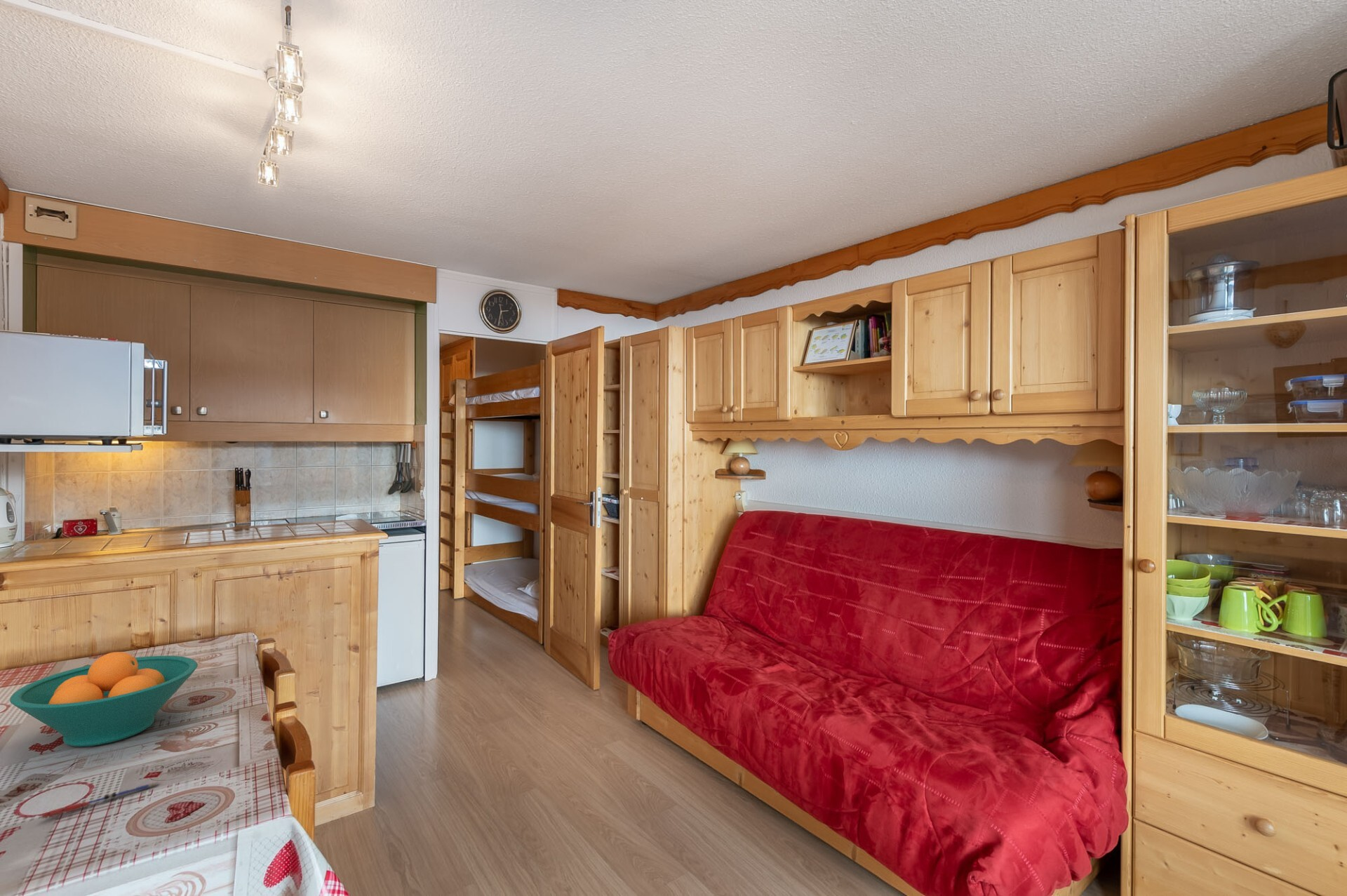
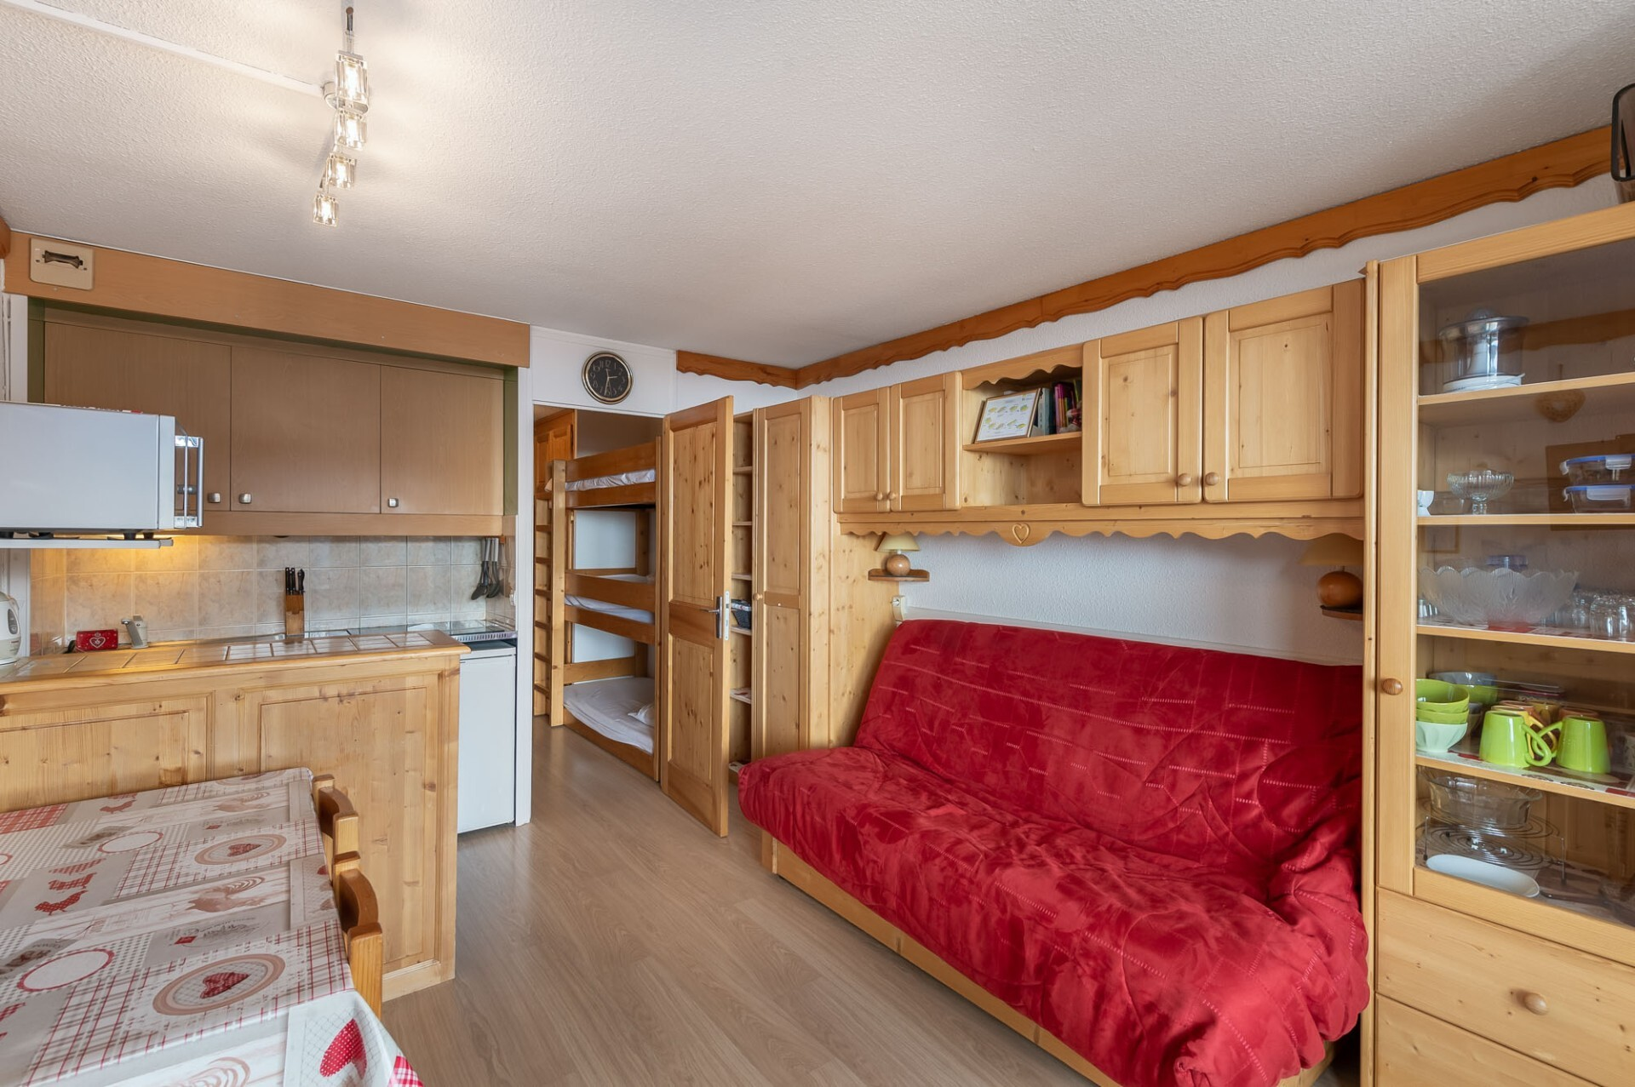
- pen [41,782,159,820]
- fruit bowl [9,651,199,747]
